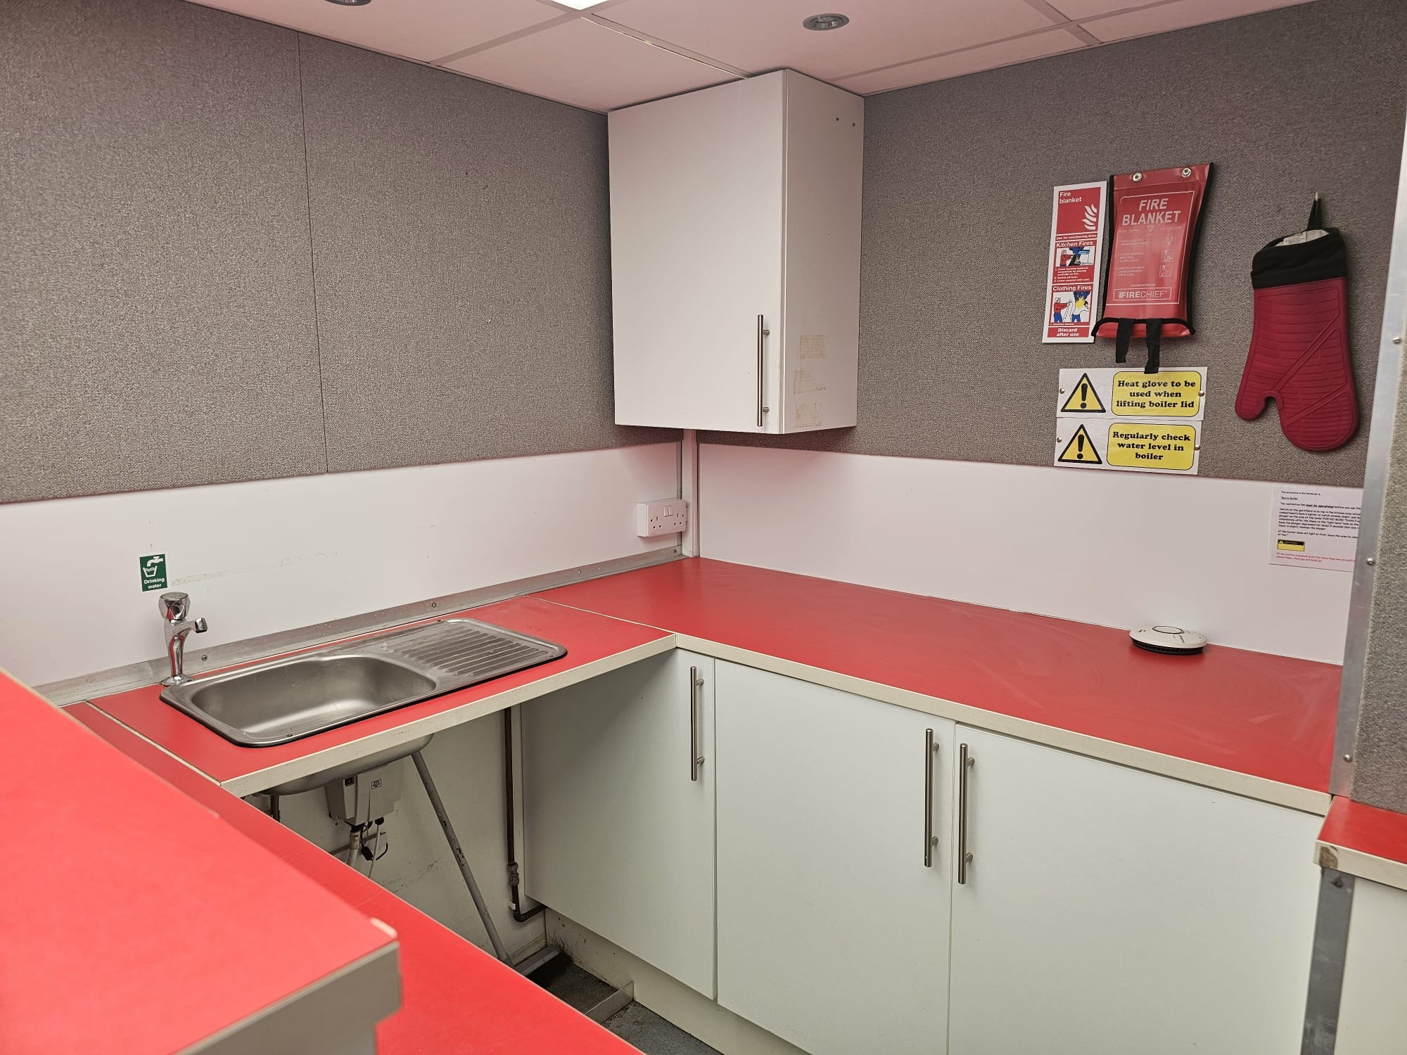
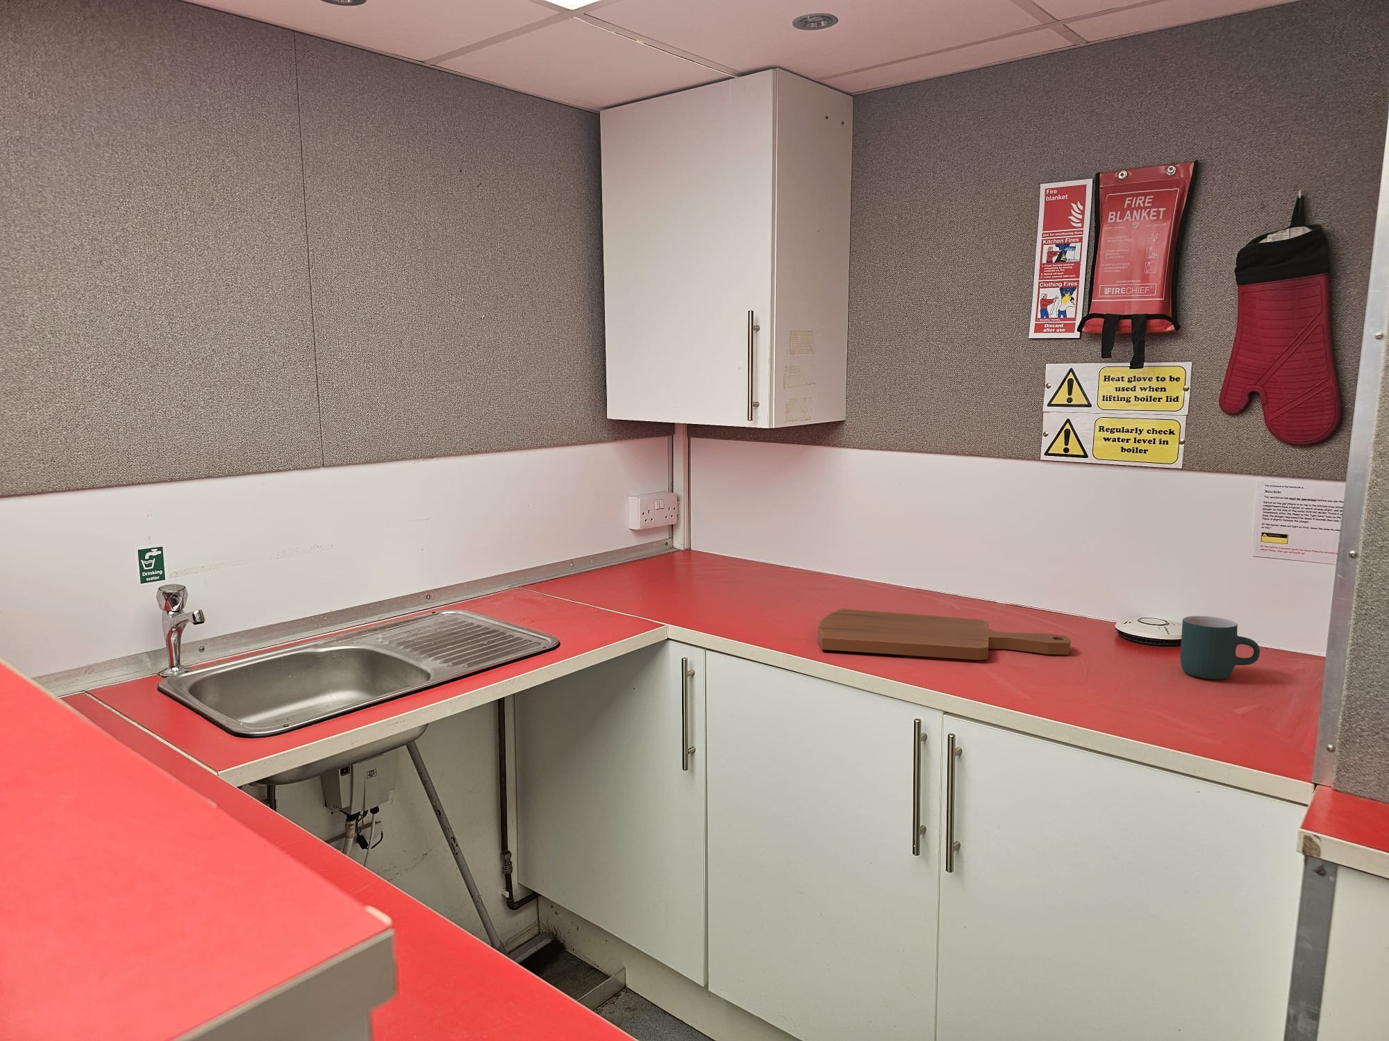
+ mug [1180,616,1261,679]
+ cutting board [817,608,1072,660]
